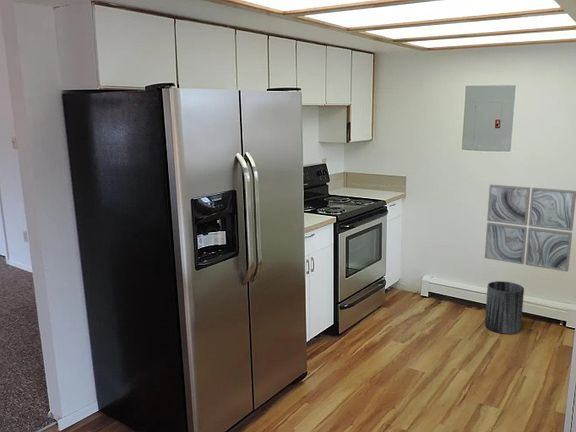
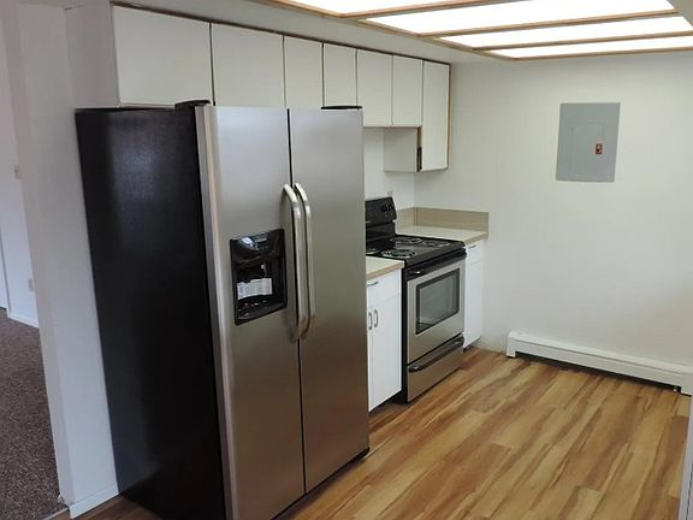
- wall art [484,184,576,273]
- trash can [484,280,525,335]
